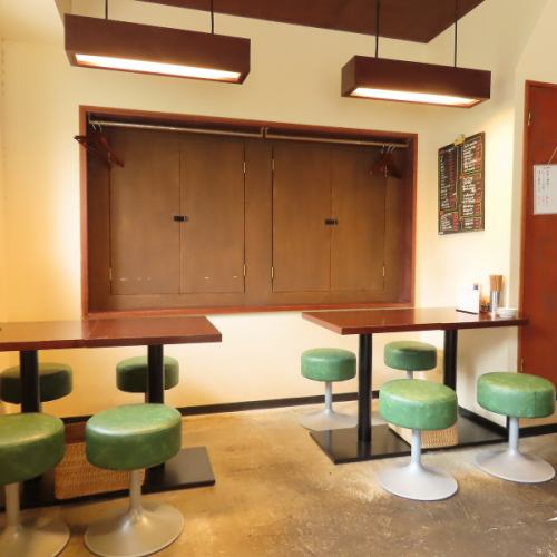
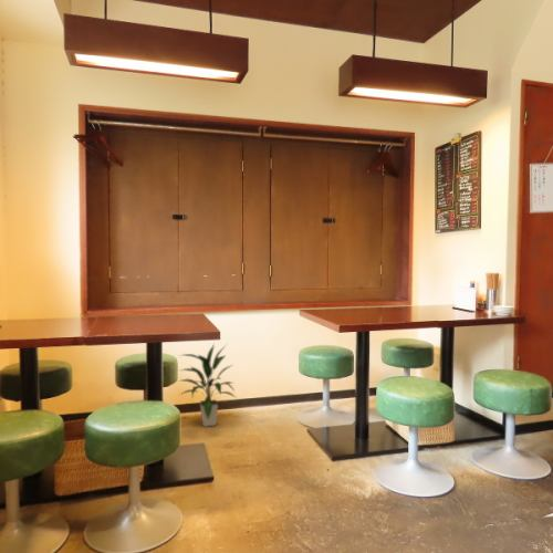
+ indoor plant [177,343,237,428]
